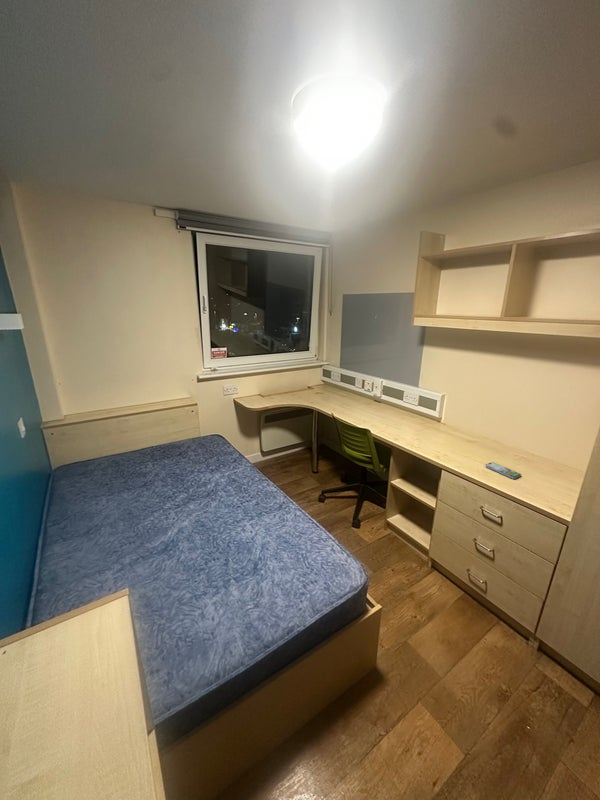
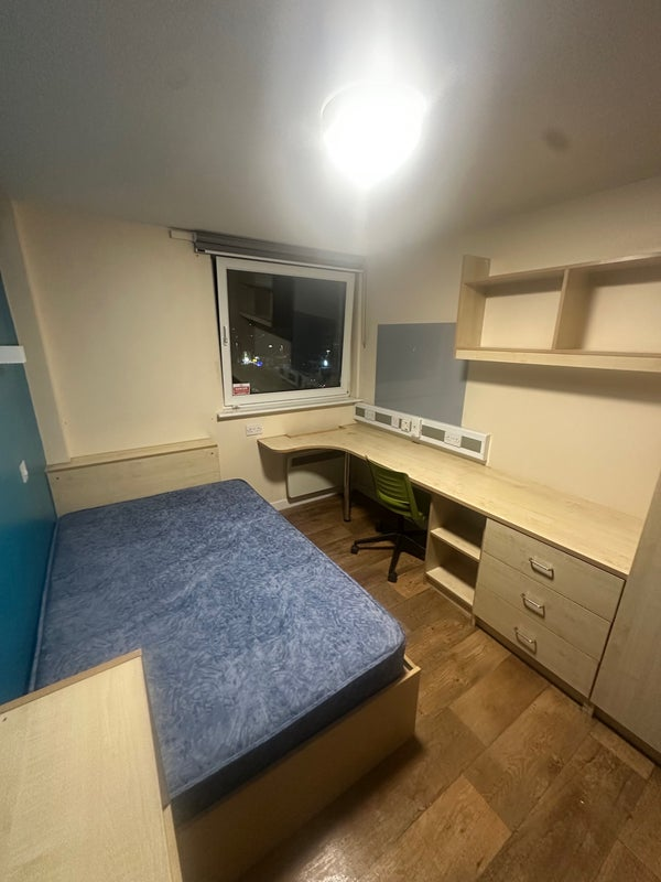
- smartphone [485,461,522,480]
